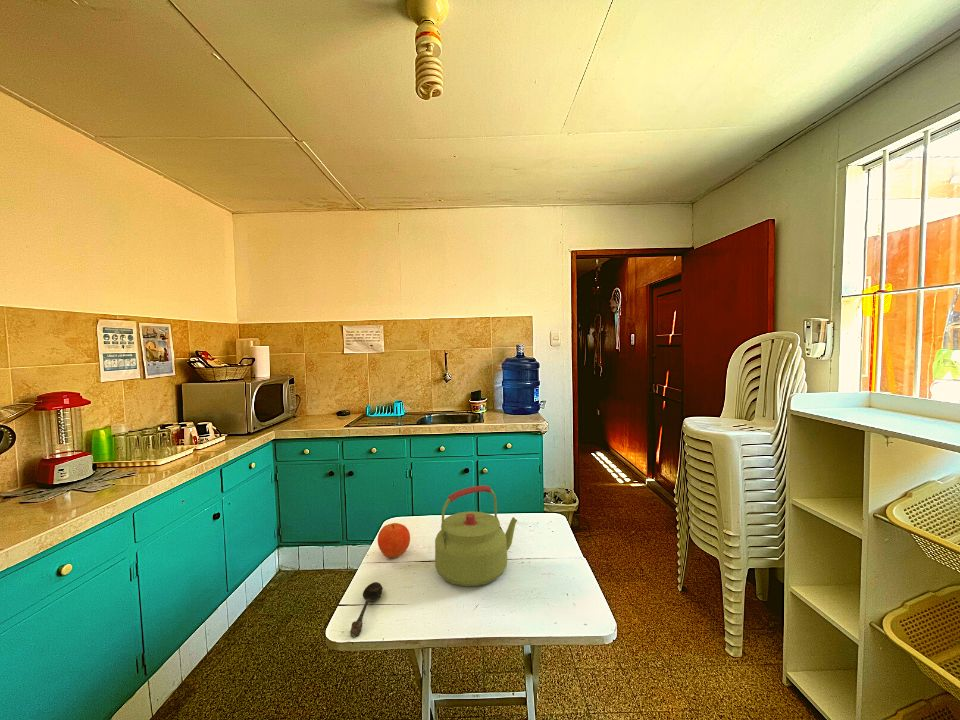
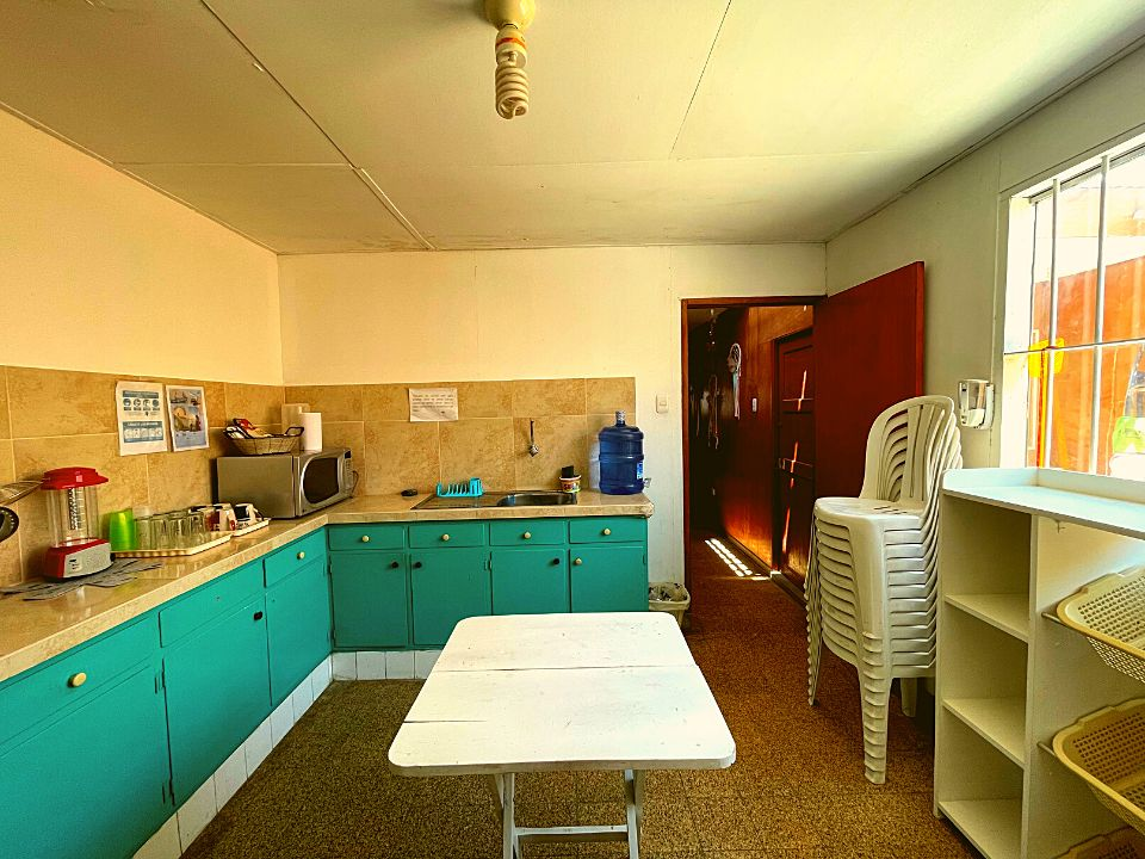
- fruit [377,522,411,559]
- kettle [434,485,518,587]
- spoon [349,581,384,638]
